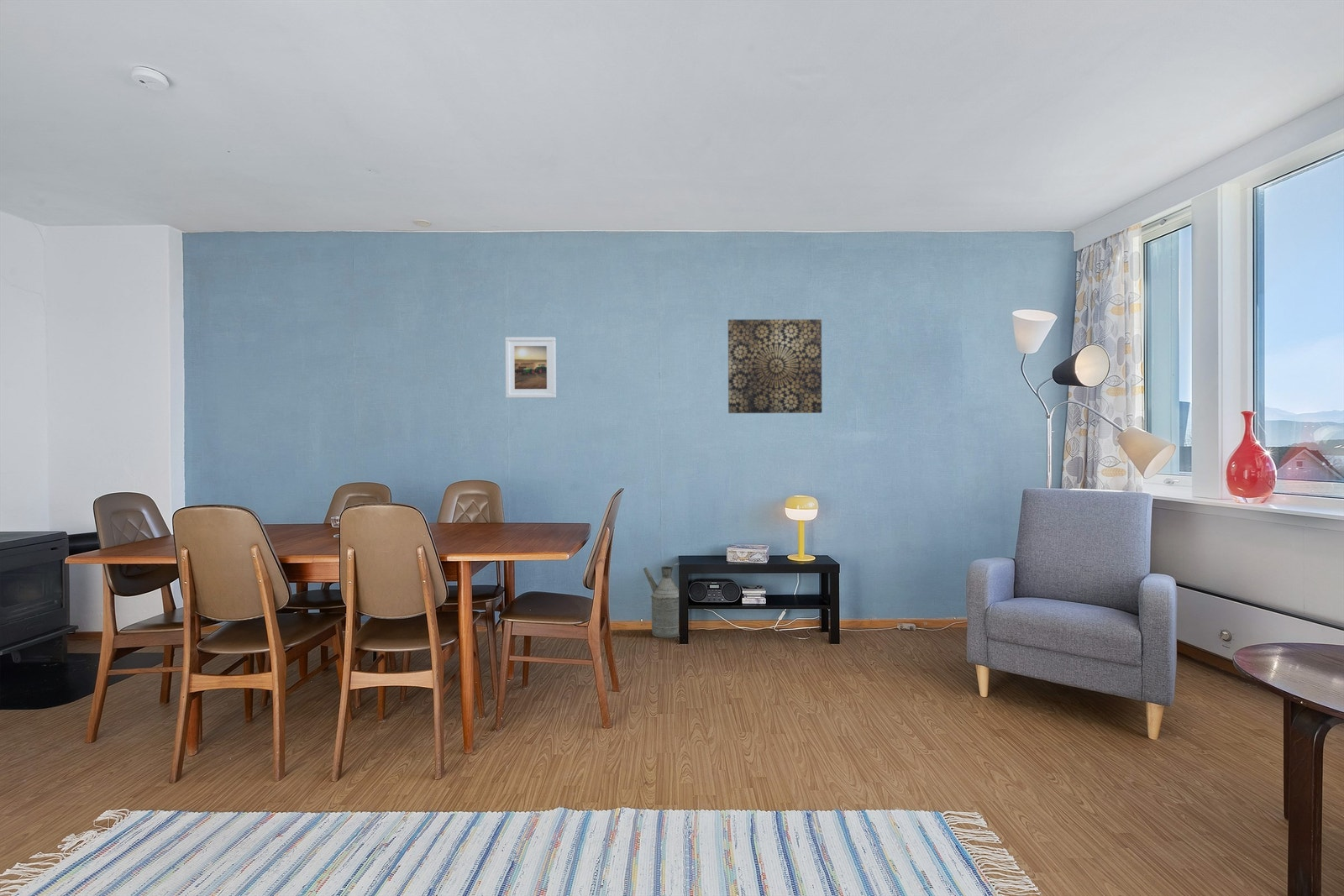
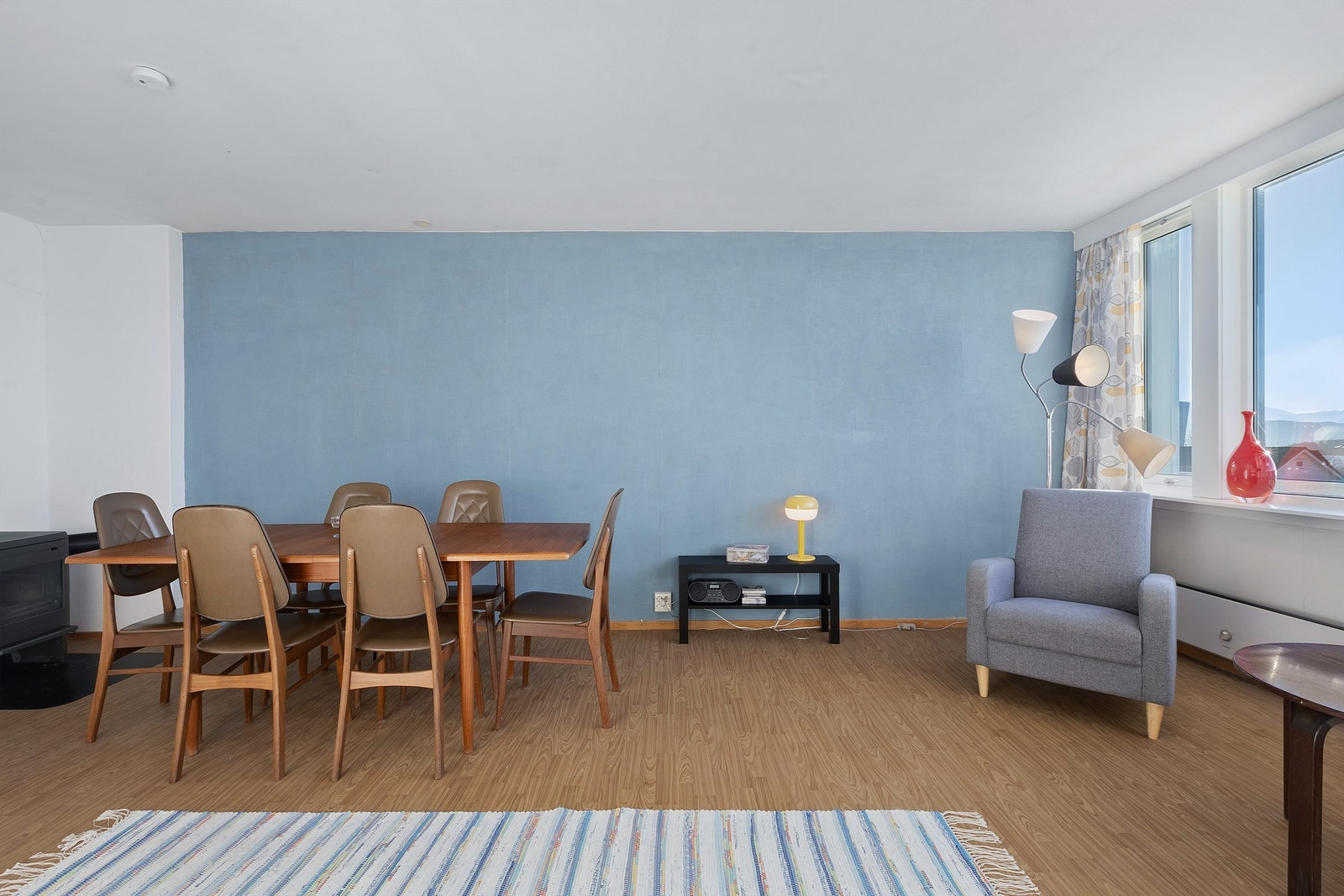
- wall art [727,318,823,414]
- watering can [643,563,680,639]
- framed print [505,336,557,399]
